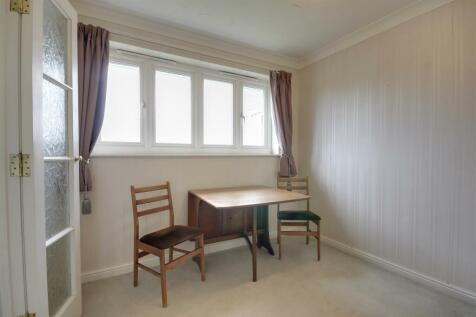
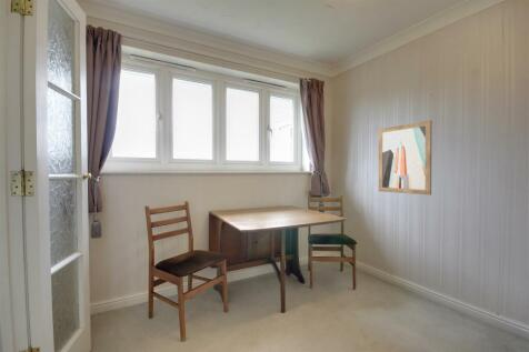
+ wall art [378,119,432,197]
